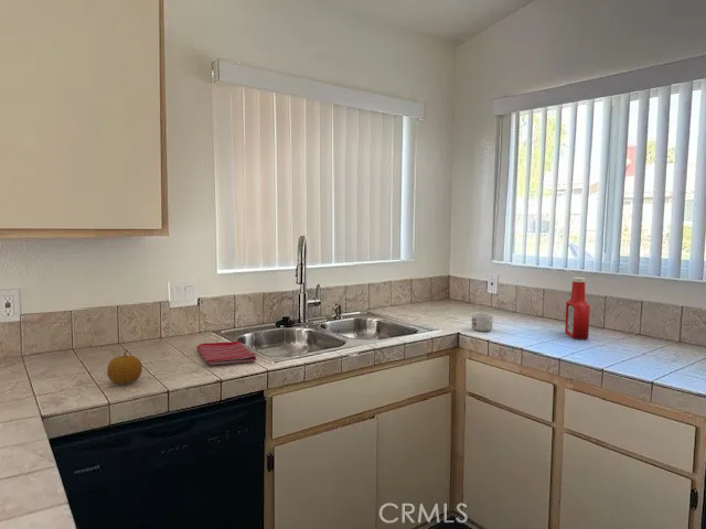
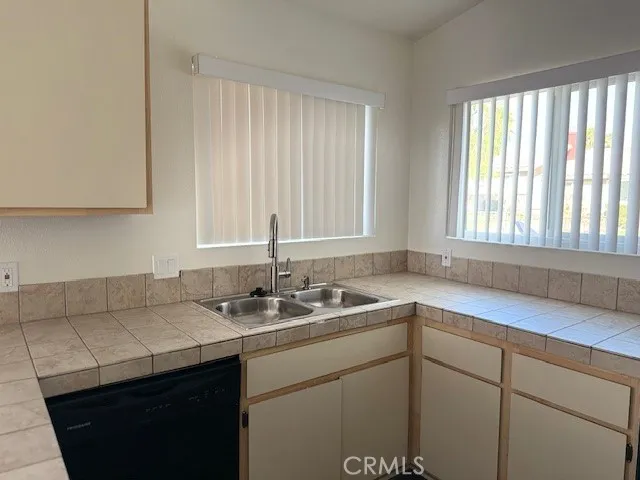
- dish towel [195,339,257,366]
- soap bottle [564,277,591,341]
- fruit [106,348,143,386]
- mug [471,312,494,333]
